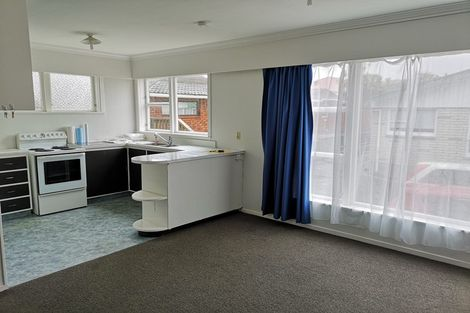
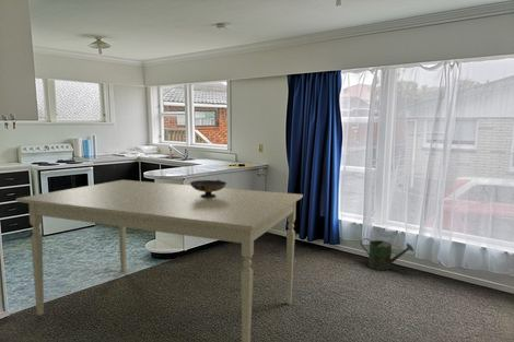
+ dining table [15,179,304,342]
+ watering can [360,237,414,271]
+ decorative bowl [189,178,227,198]
